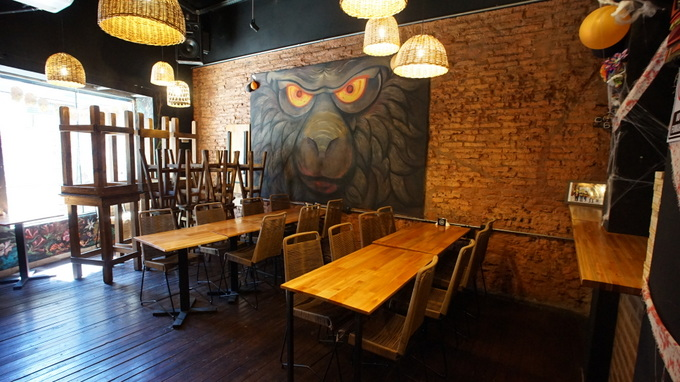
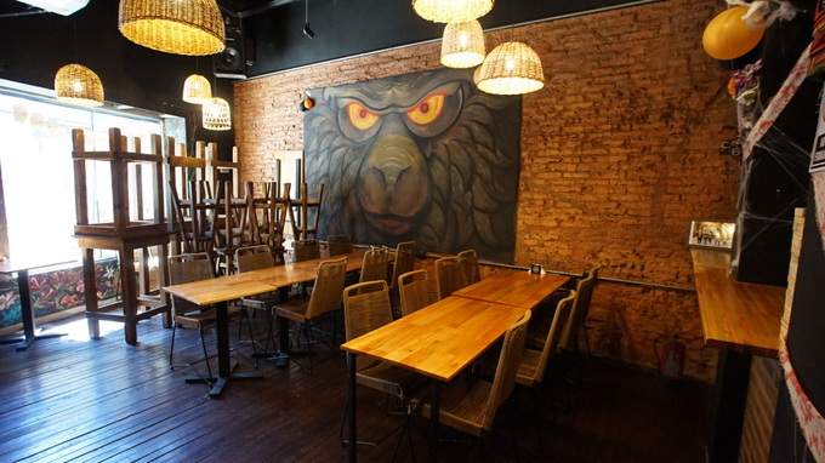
+ fire extinguisher [652,331,693,388]
